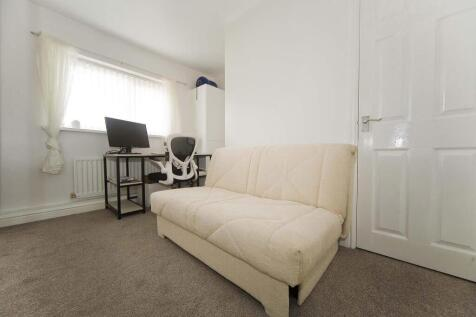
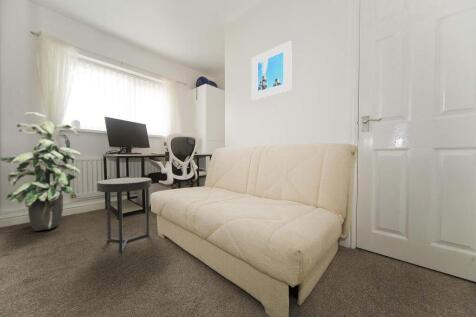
+ indoor plant [0,111,82,232]
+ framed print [251,40,293,101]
+ side table [96,177,152,254]
